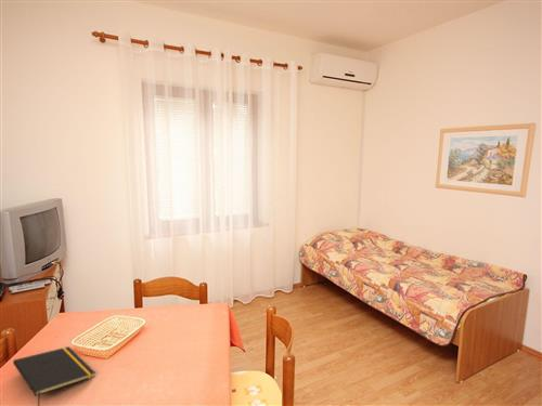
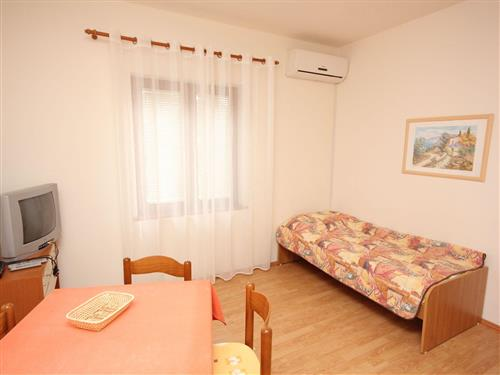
- notepad [12,345,96,406]
